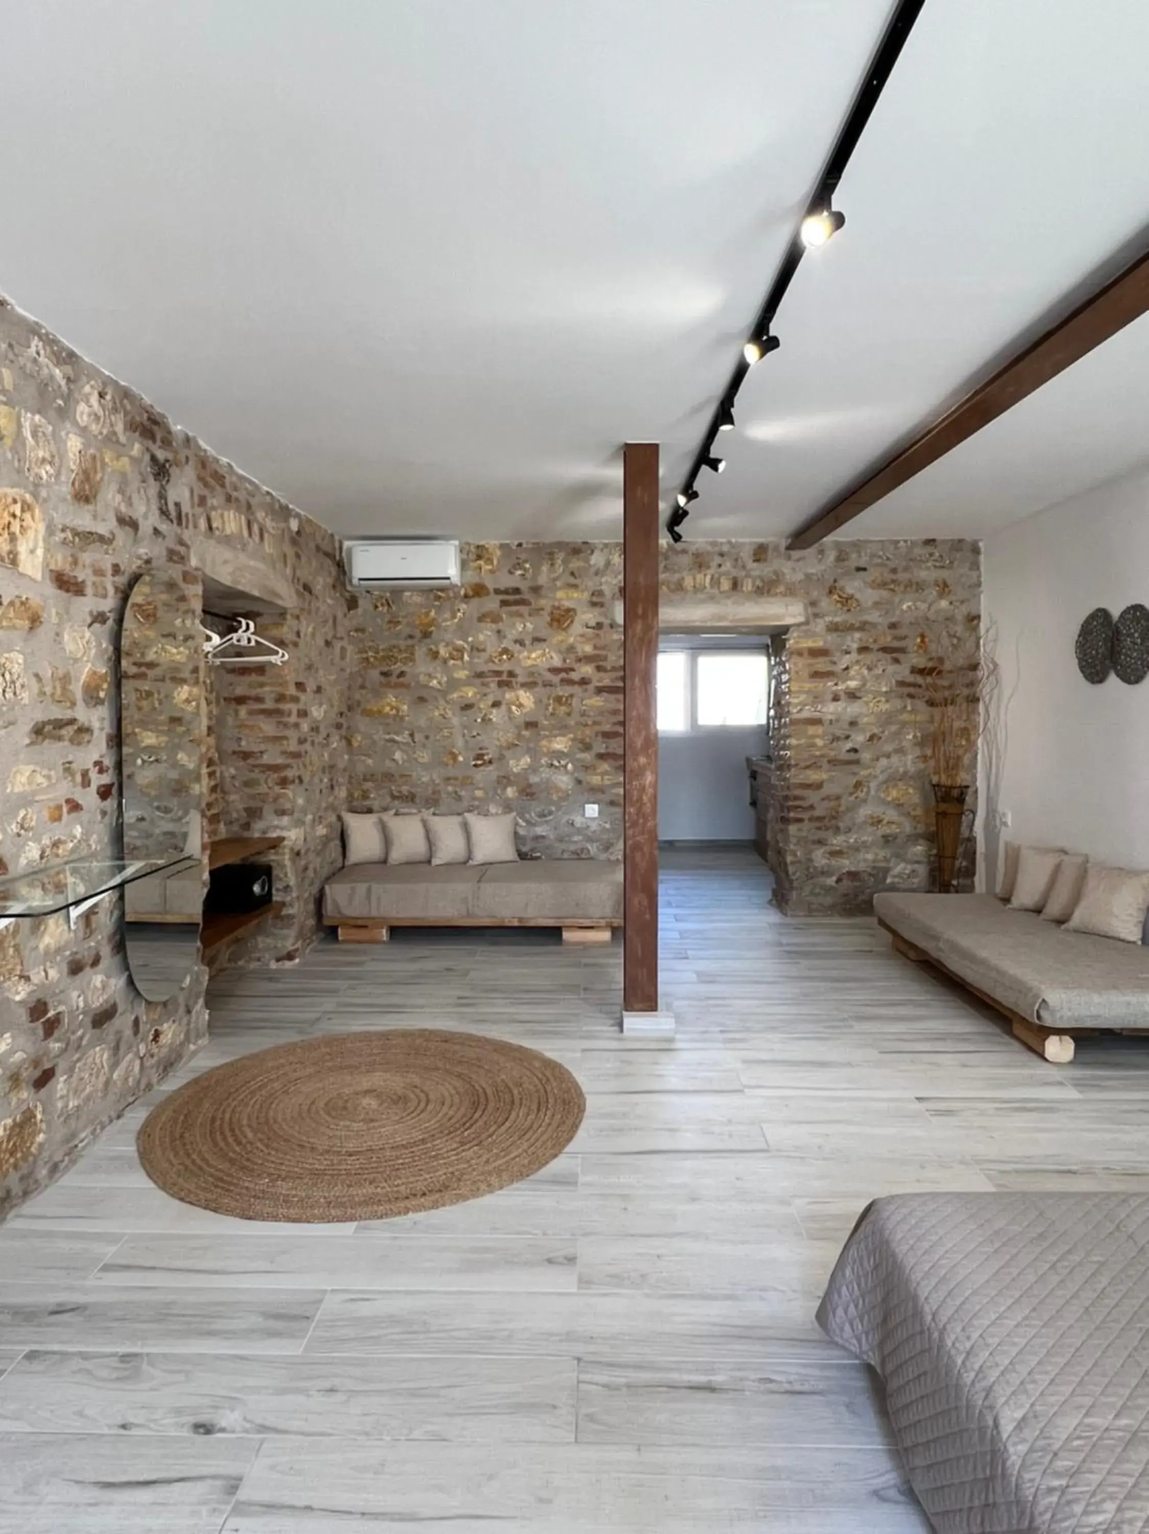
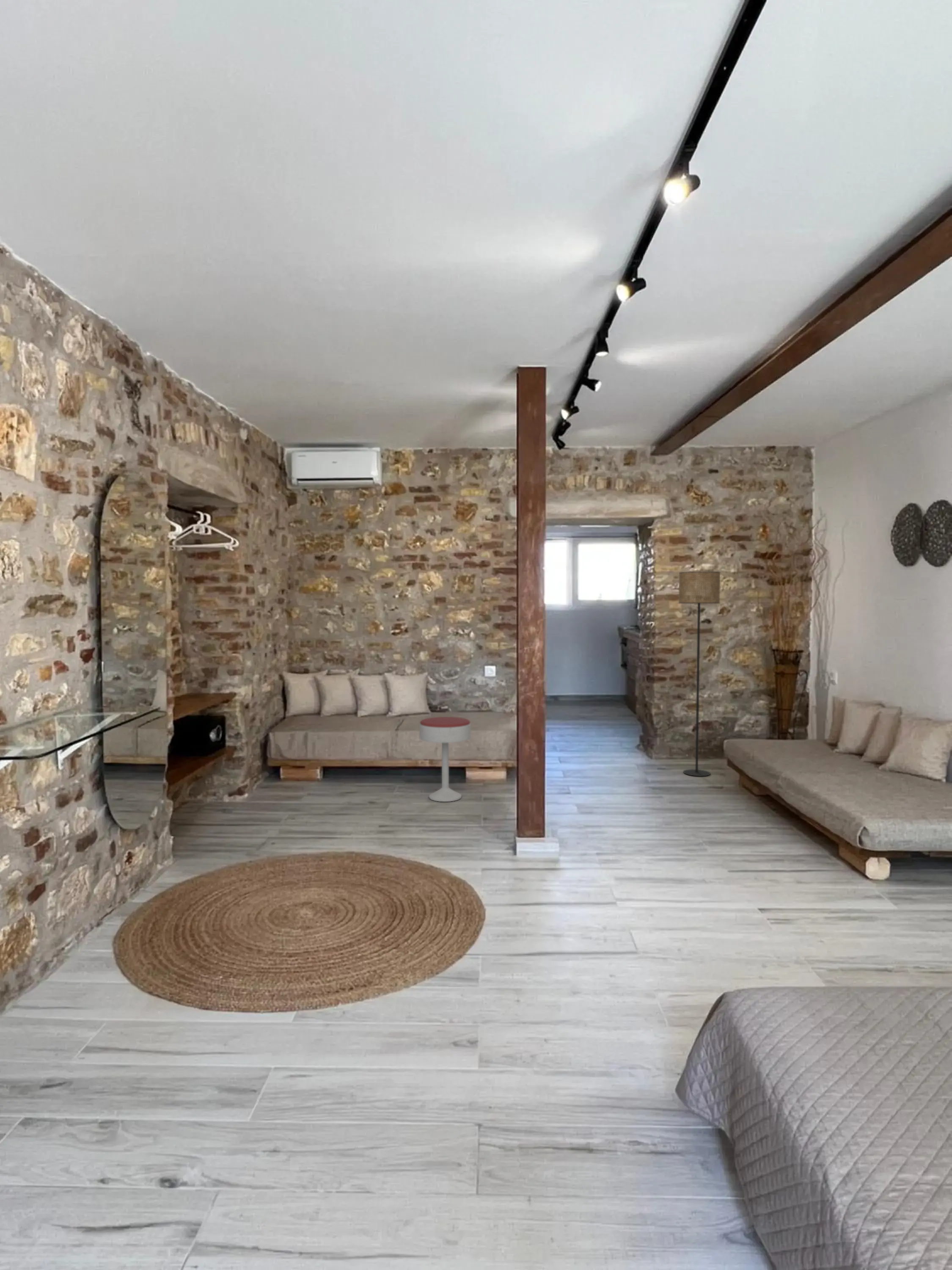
+ floor lamp [678,571,721,777]
+ side table [419,716,471,802]
